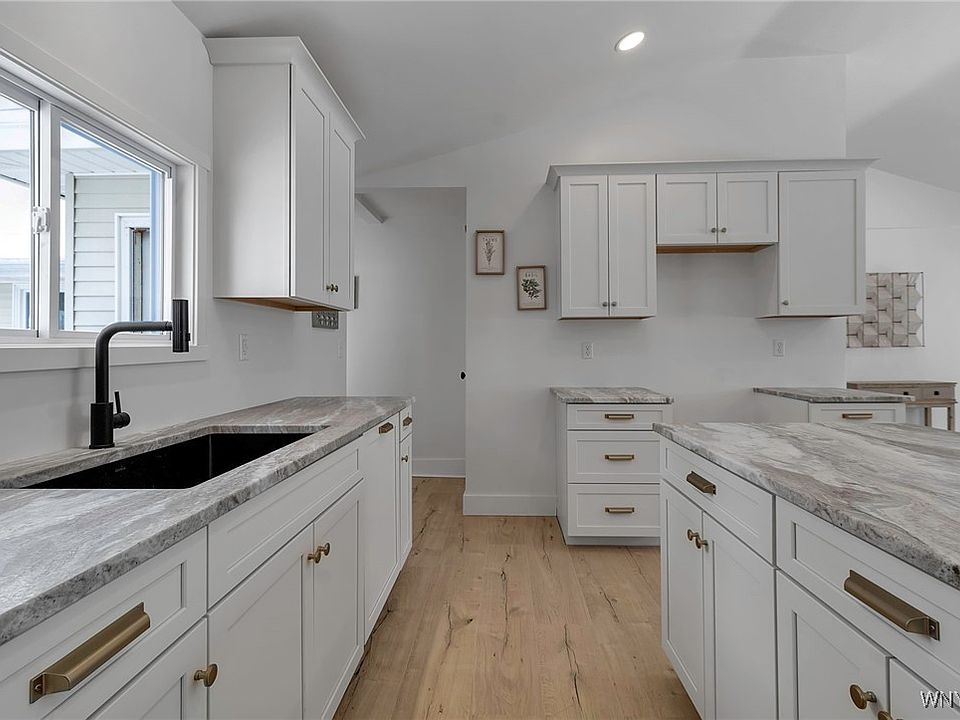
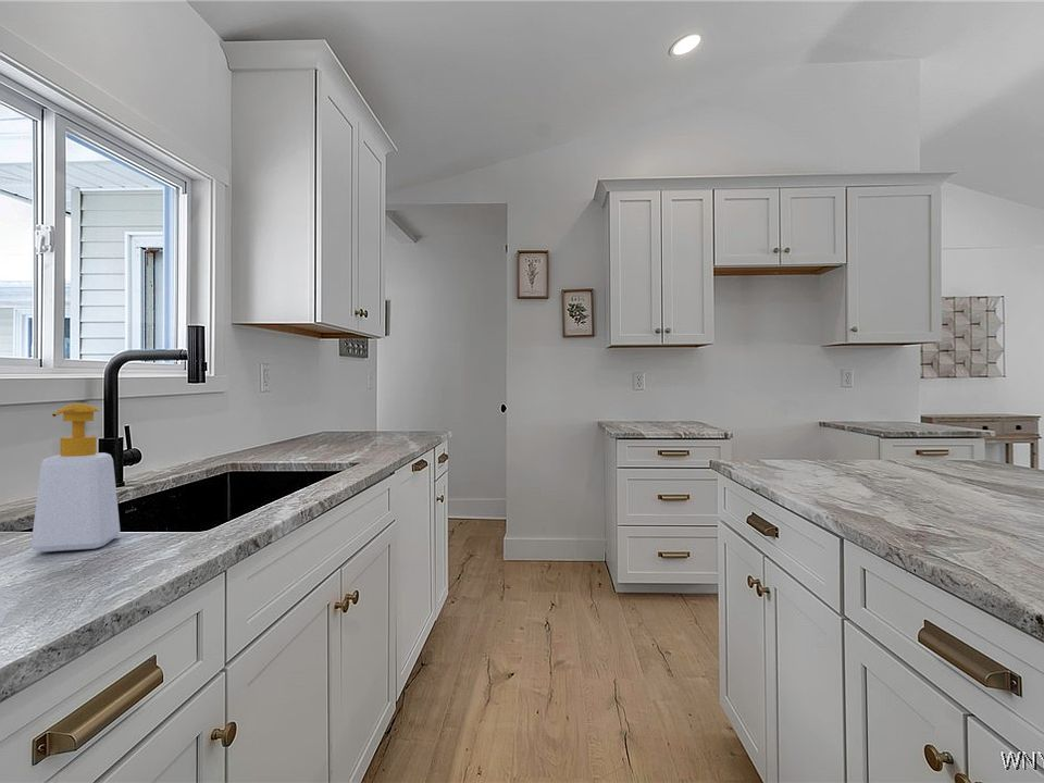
+ soap bottle [30,402,121,554]
